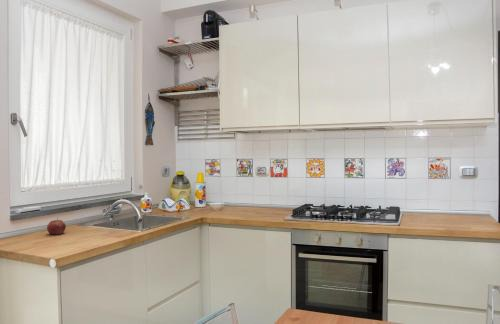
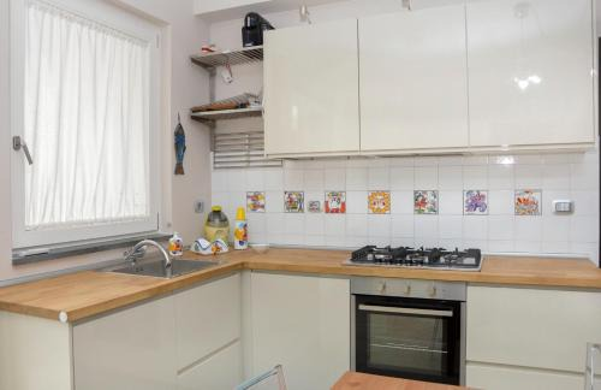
- apple [46,217,67,235]
